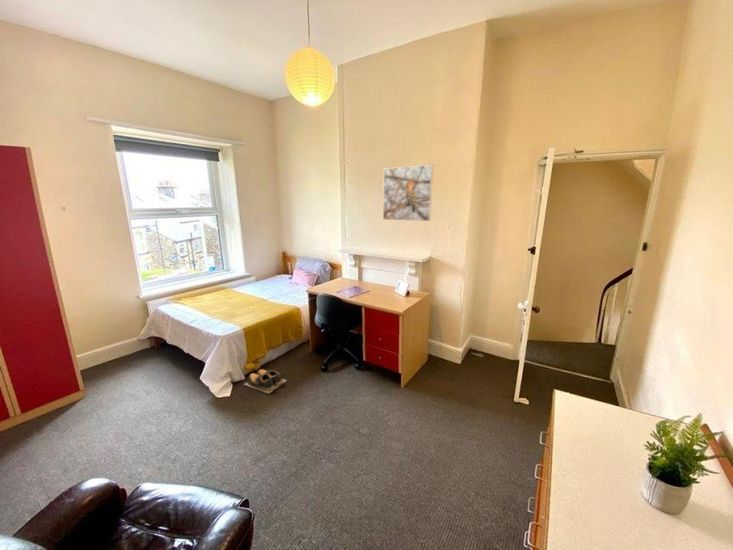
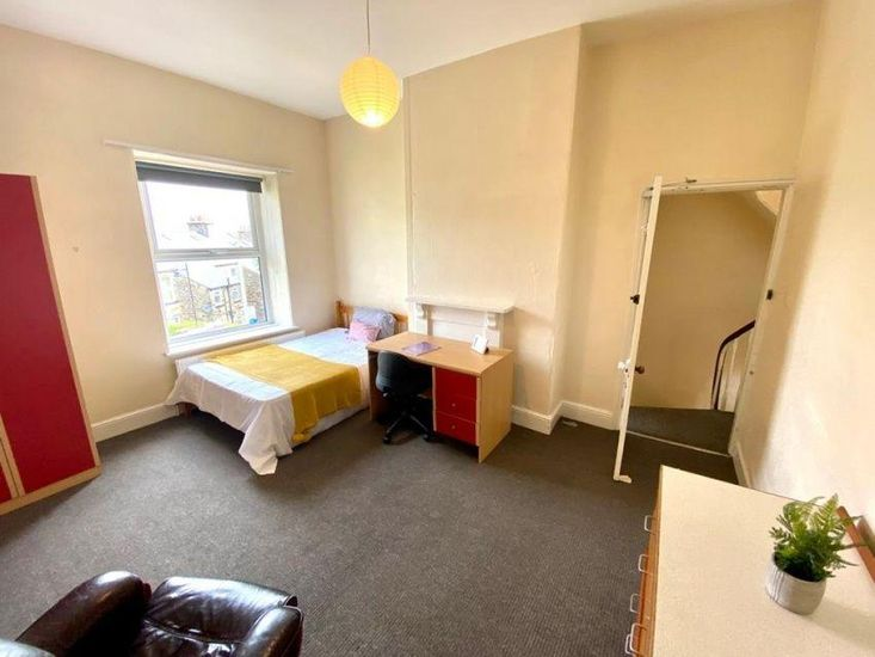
- shoes [243,369,288,395]
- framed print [382,164,434,222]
